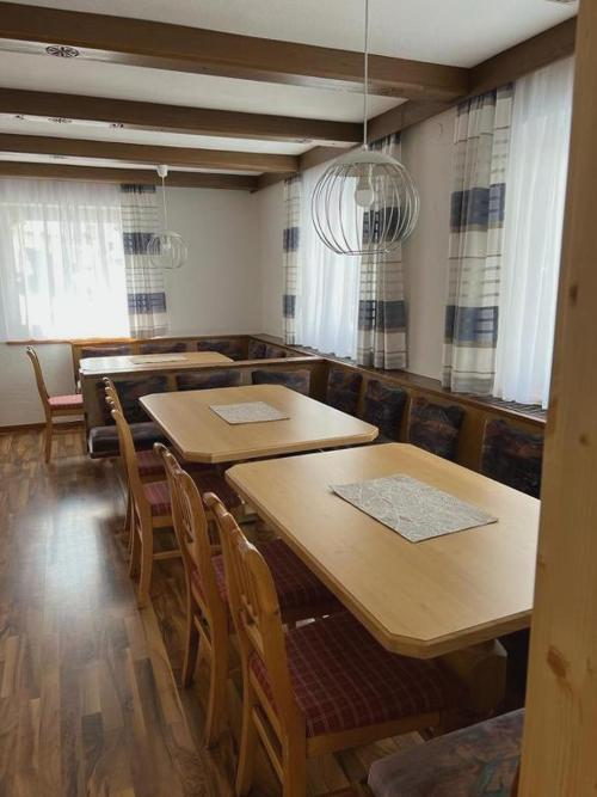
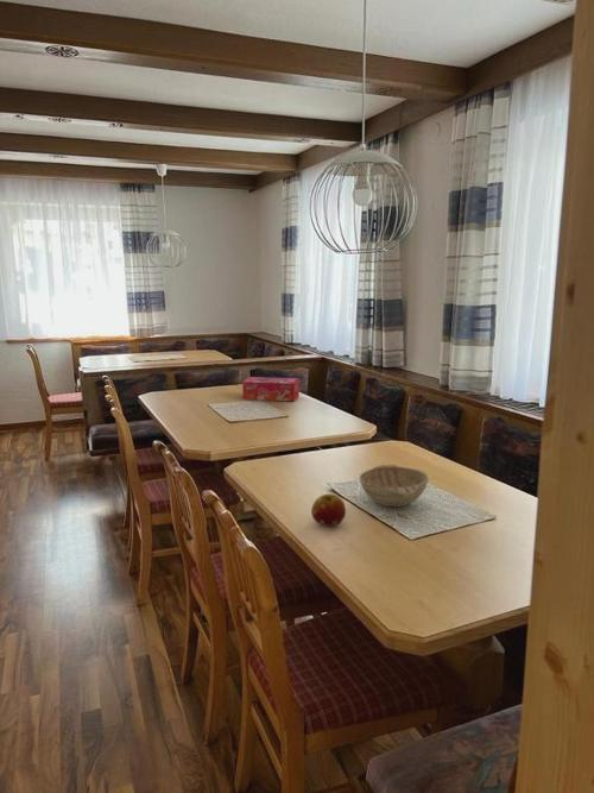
+ tissue box [241,376,301,402]
+ decorative bowl [359,464,430,508]
+ fruit [310,493,347,528]
